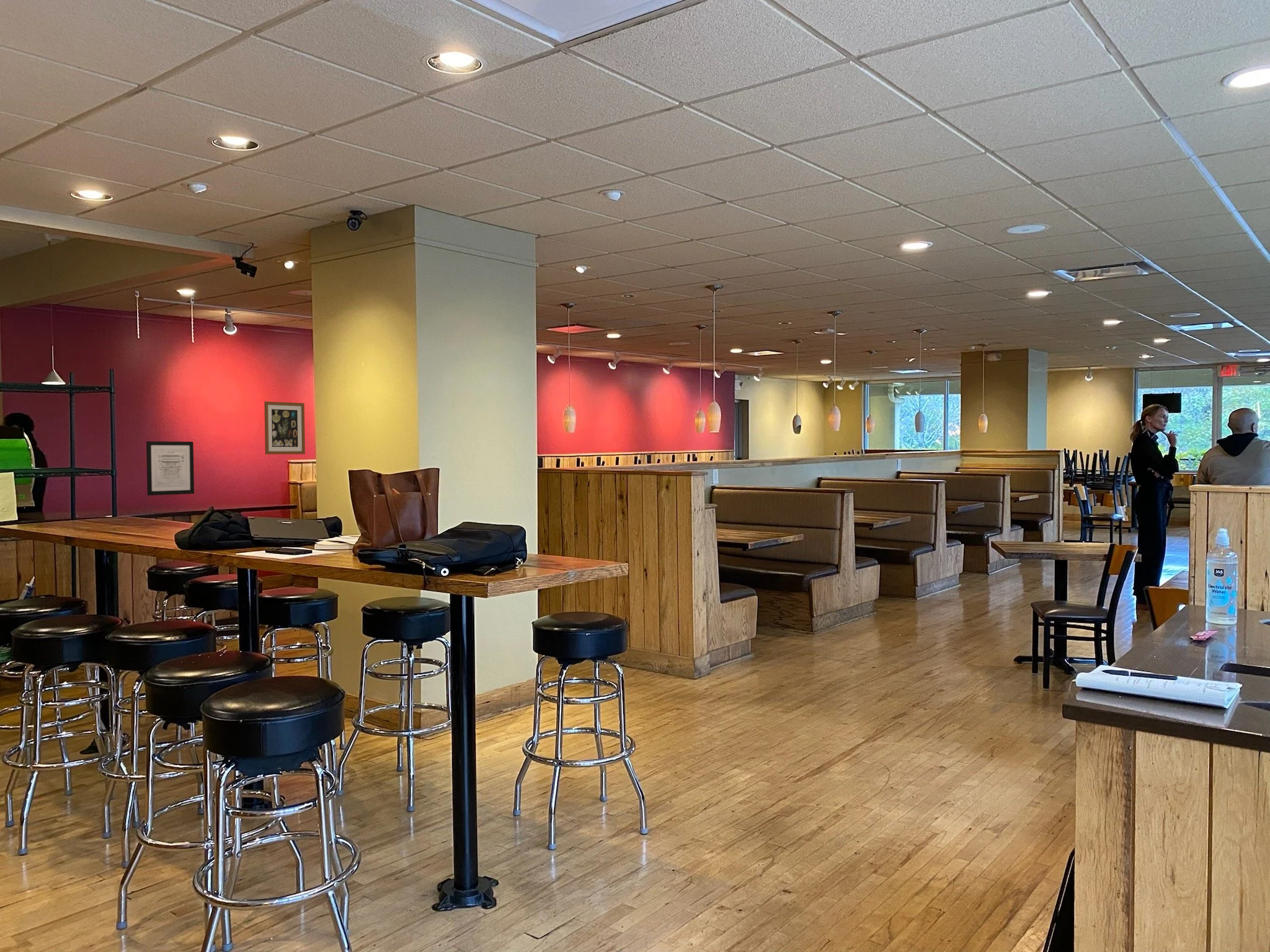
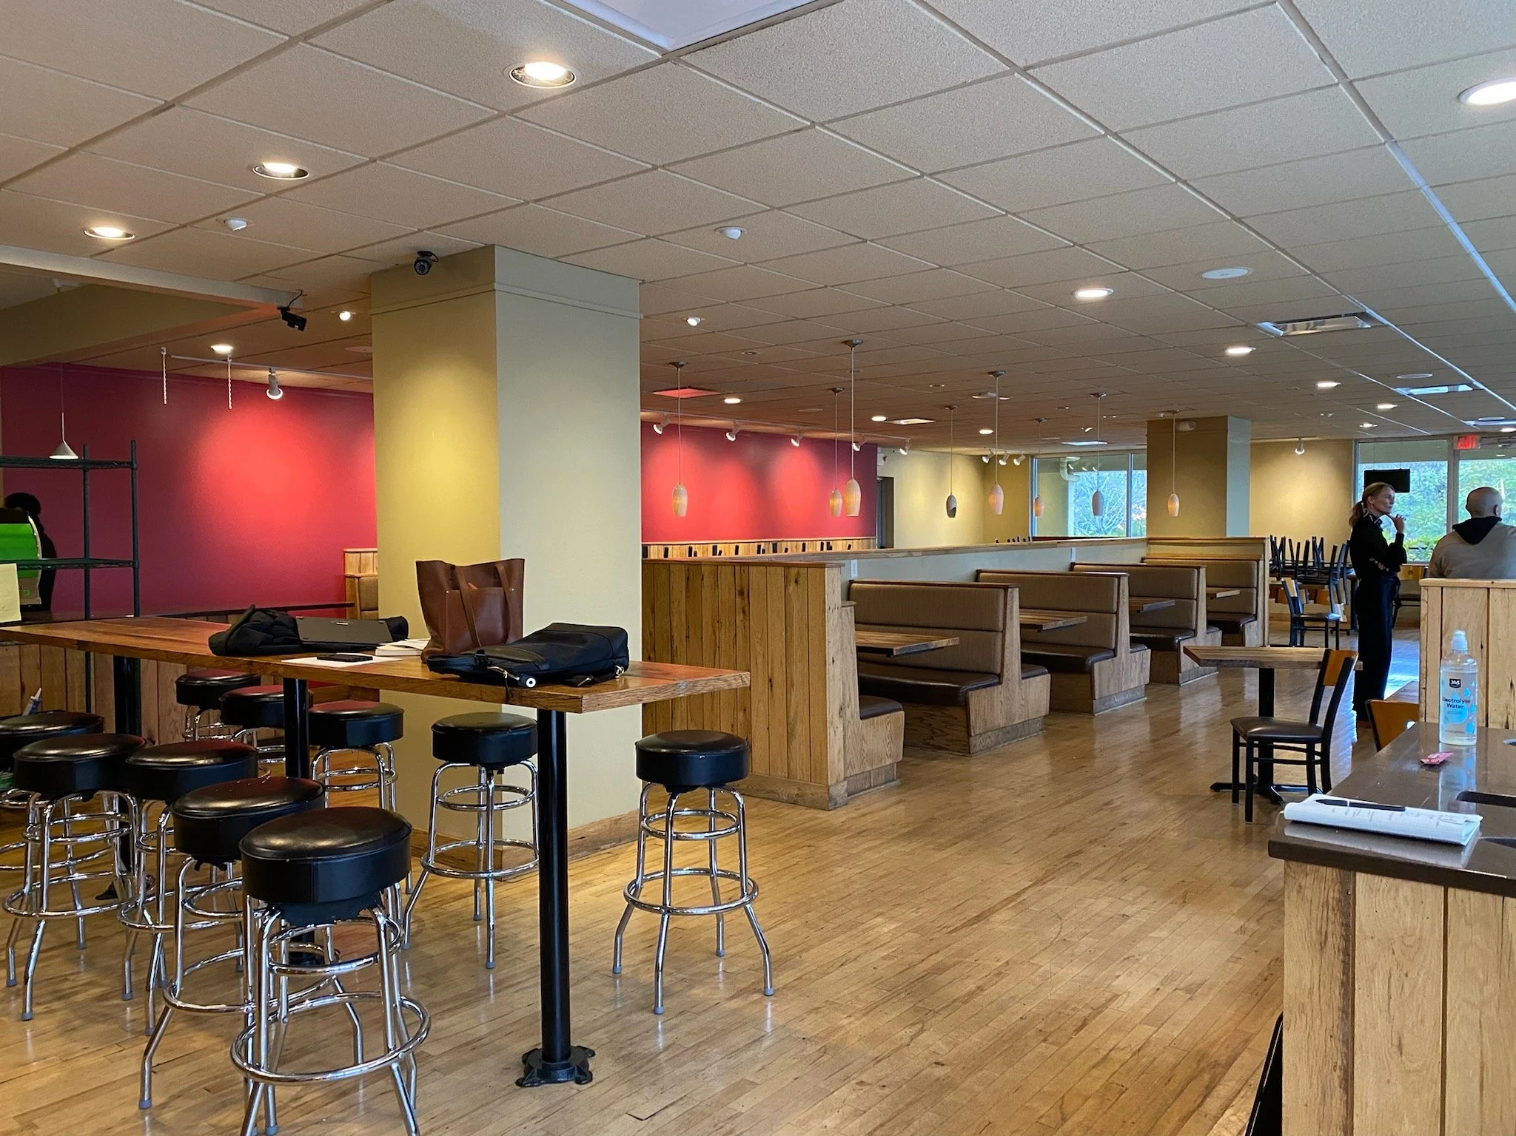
- wall art [146,441,195,496]
- wall art [264,401,306,455]
